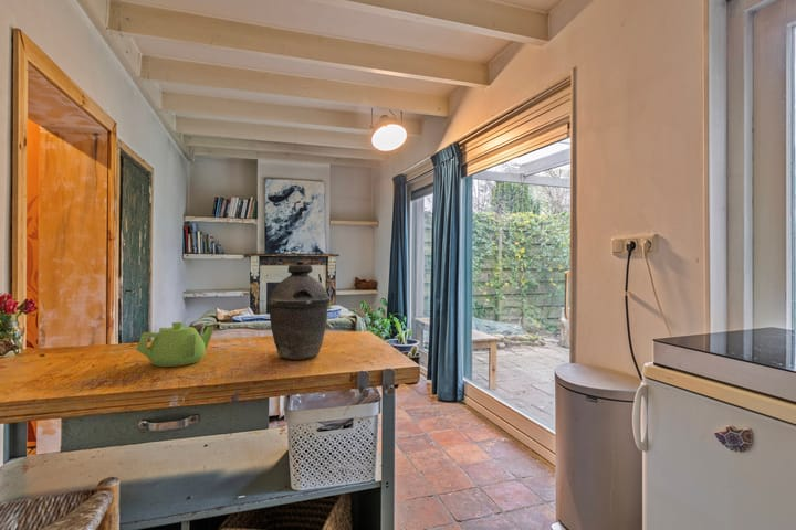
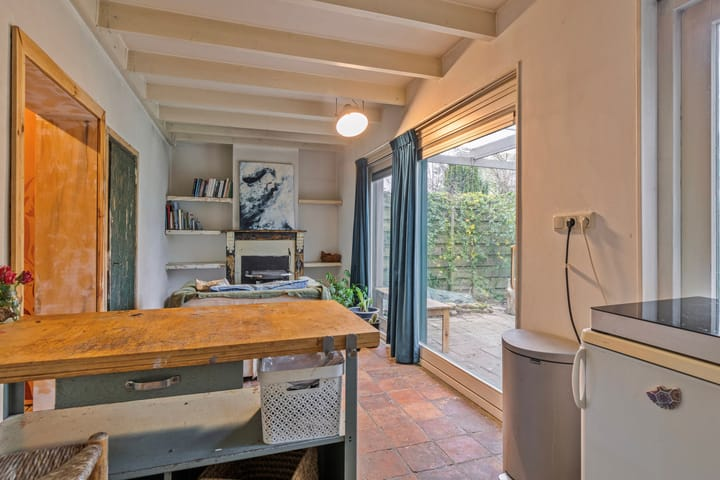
- kettle [268,259,332,361]
- teapot [135,321,216,368]
